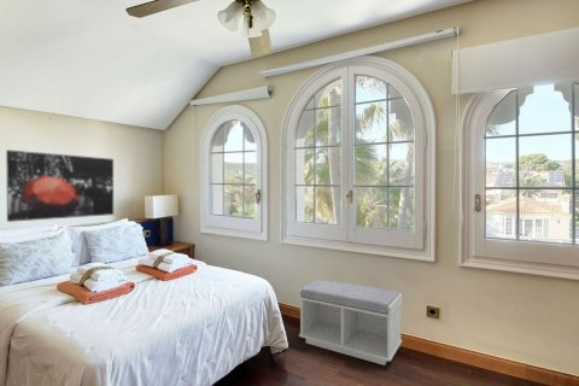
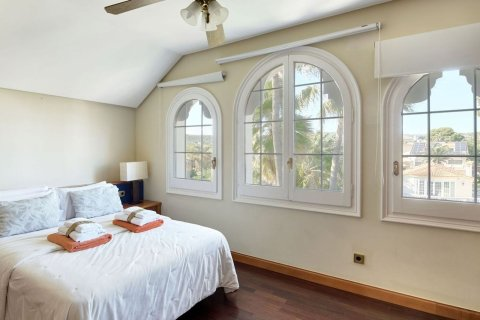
- bench [298,279,403,367]
- wall art [5,148,115,223]
